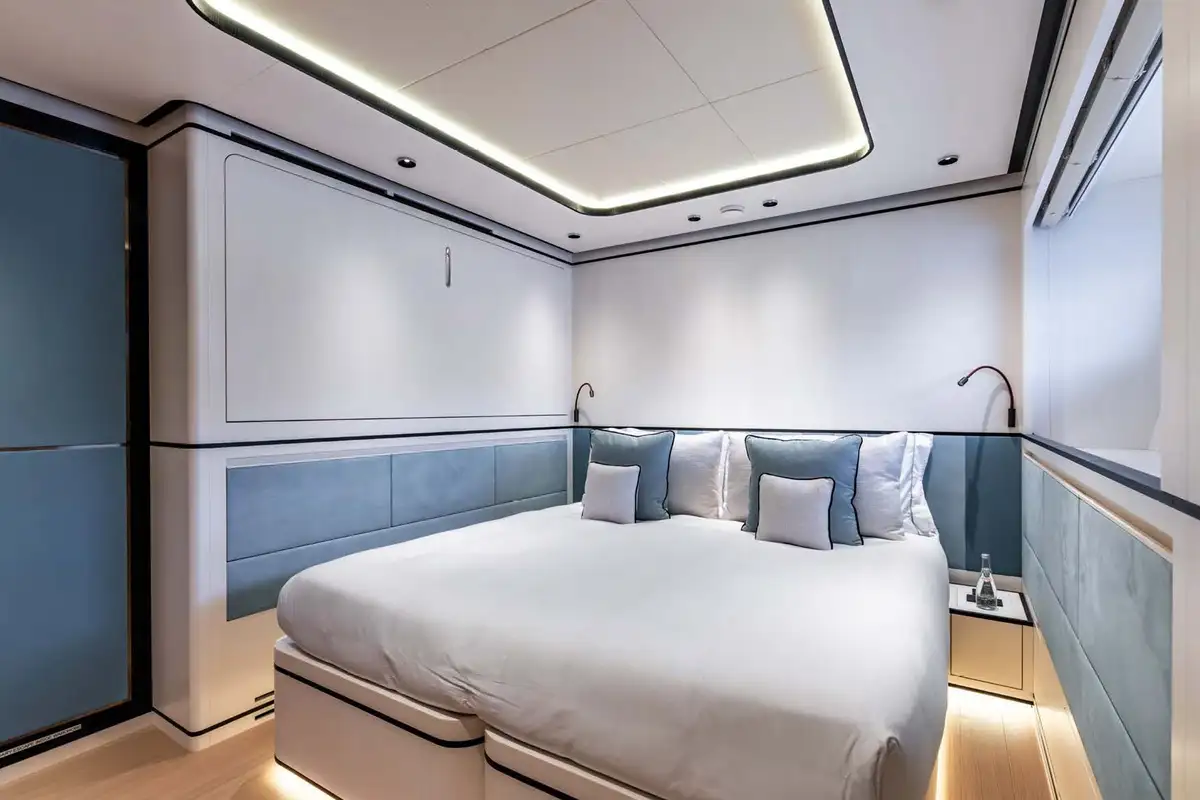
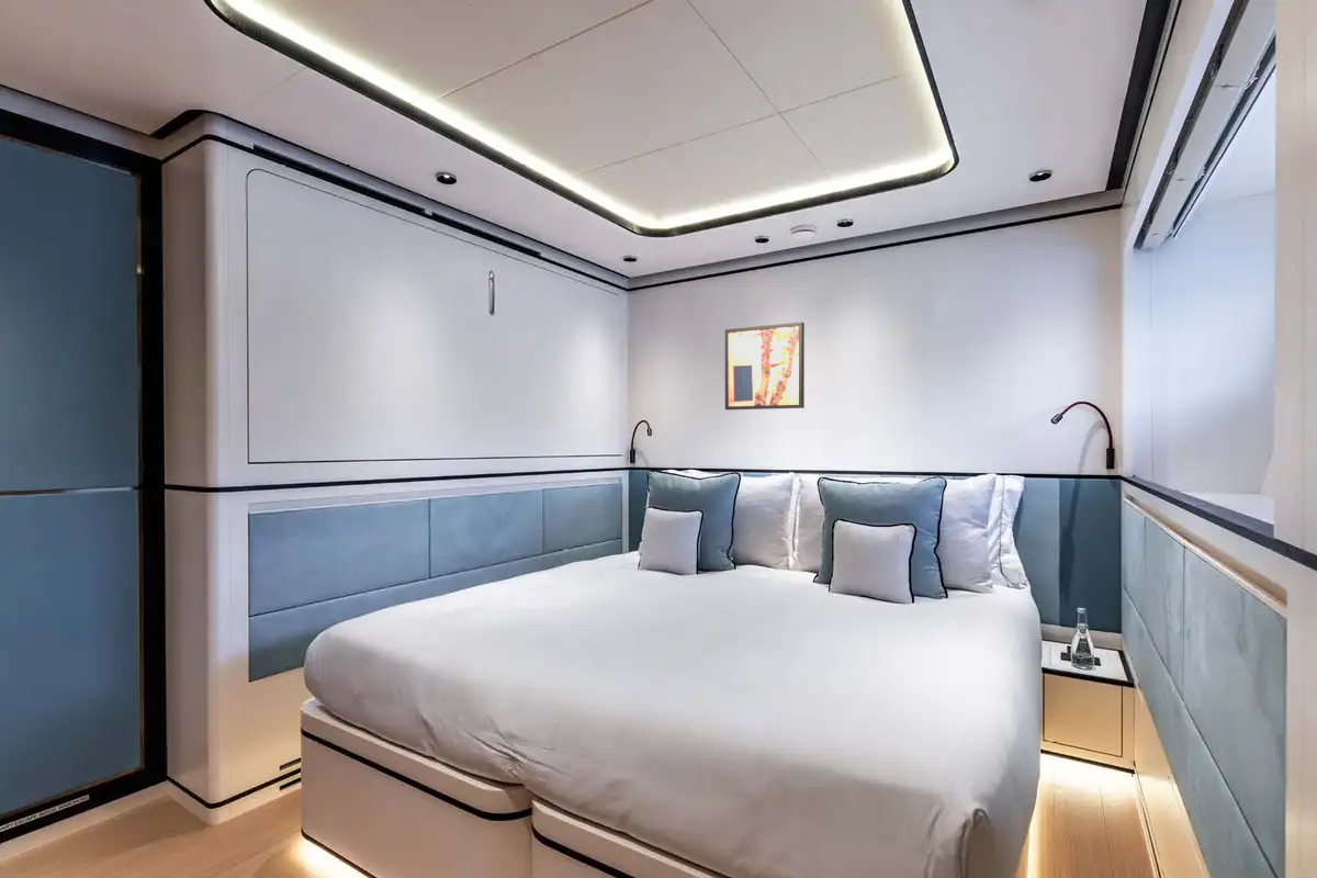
+ wall art [724,322,806,410]
